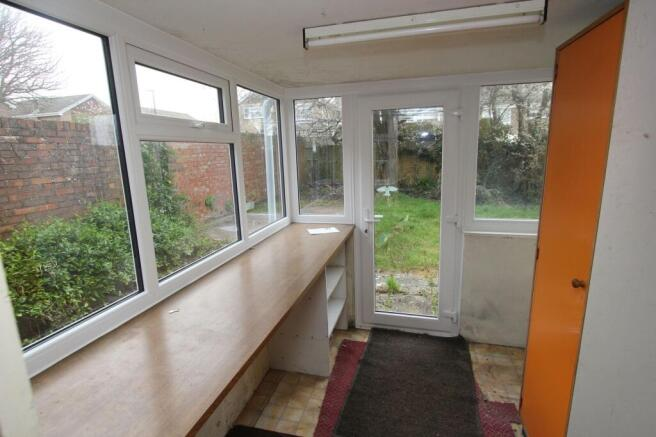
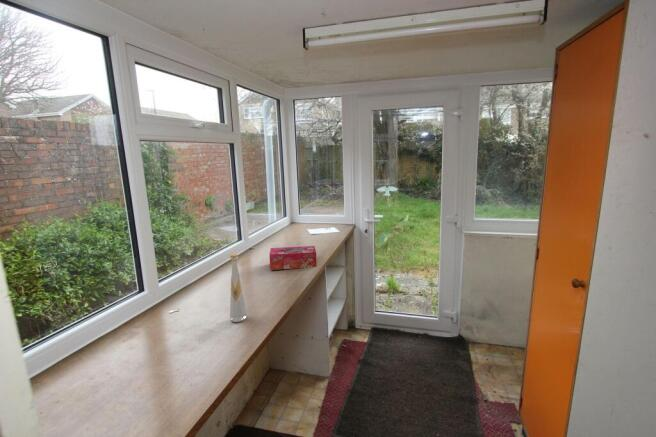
+ tissue box [268,245,318,271]
+ bottle [229,253,248,323]
